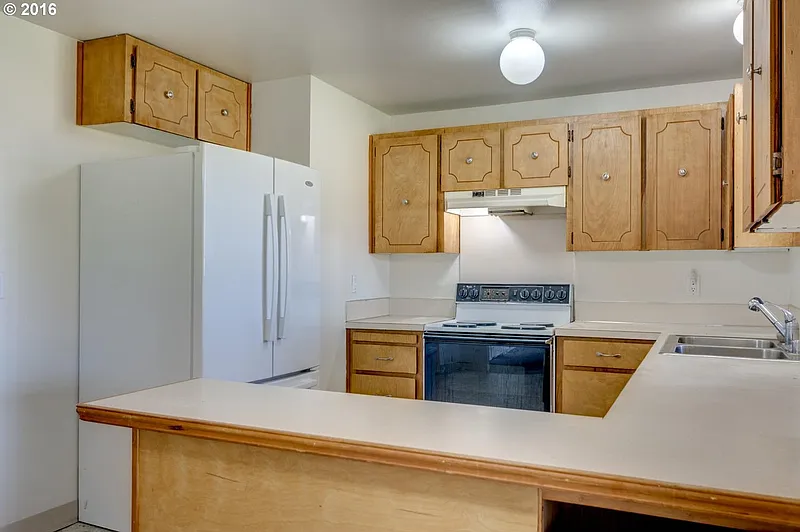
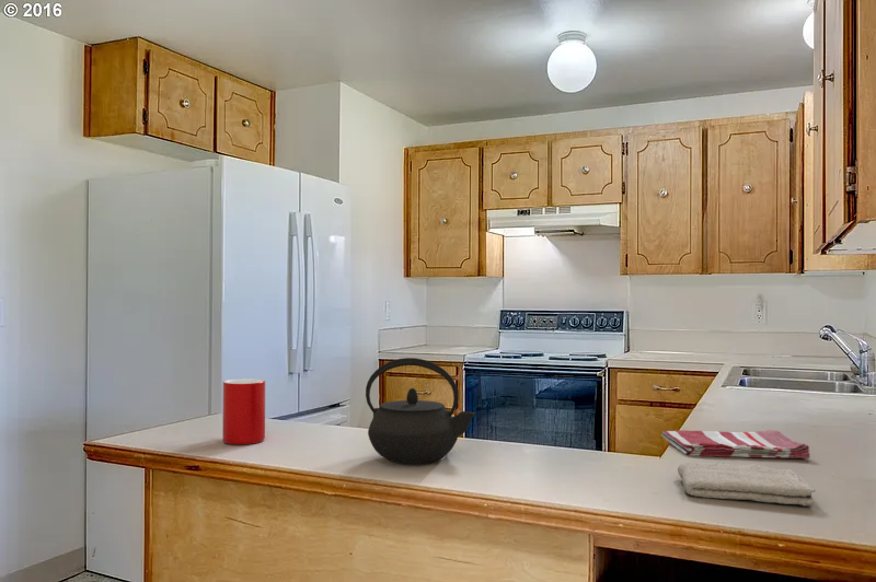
+ kettle [365,357,475,466]
+ washcloth [677,461,817,507]
+ dish towel [660,429,811,459]
+ cup [221,377,266,445]
